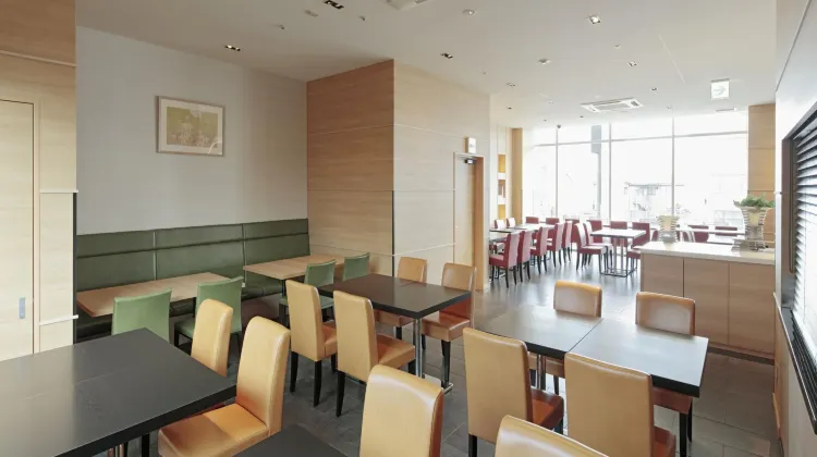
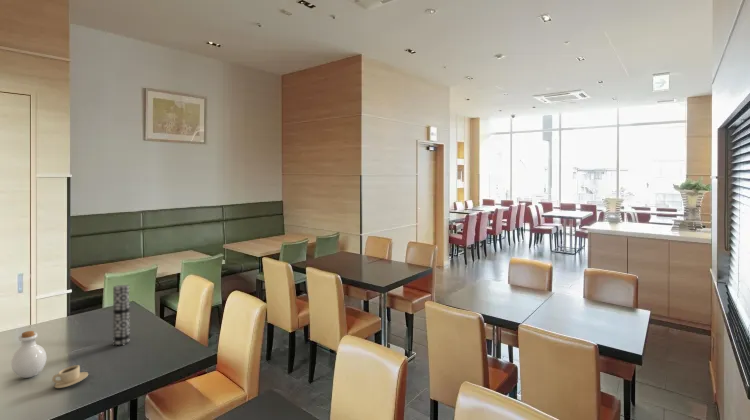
+ bottle [10,330,48,379]
+ vase [112,284,130,346]
+ cup [51,364,89,389]
